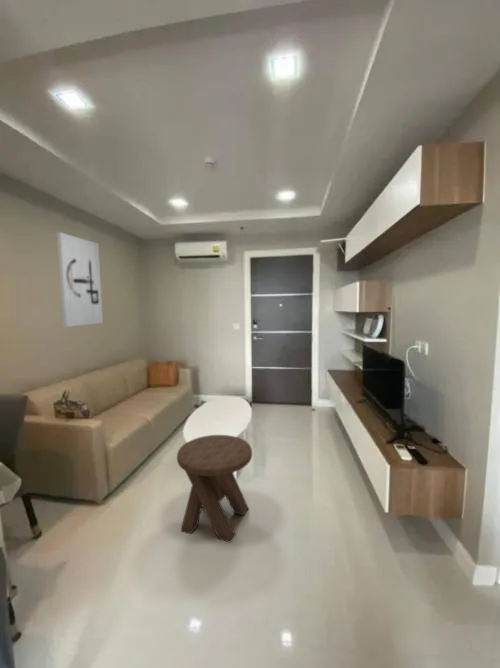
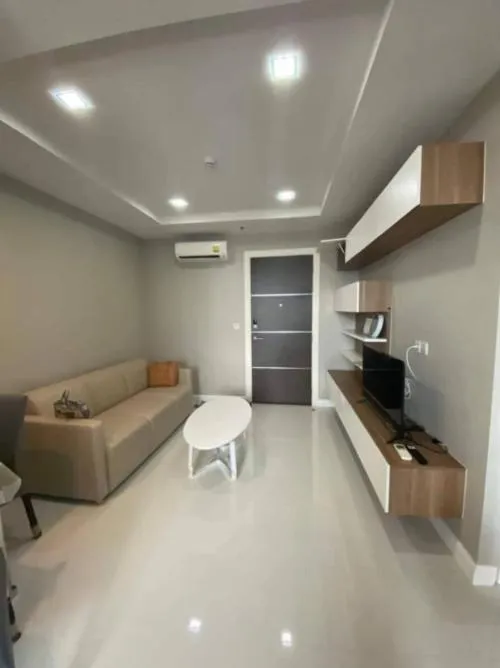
- wall art [56,231,104,328]
- music stool [176,434,253,544]
